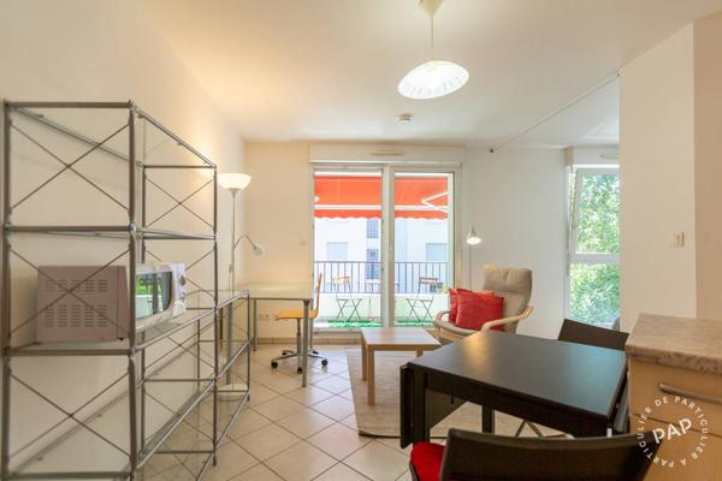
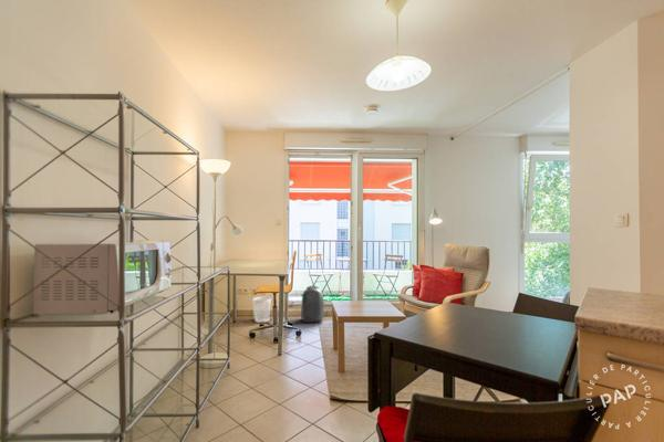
+ wastebasket [252,295,272,324]
+ backpack [300,285,325,324]
